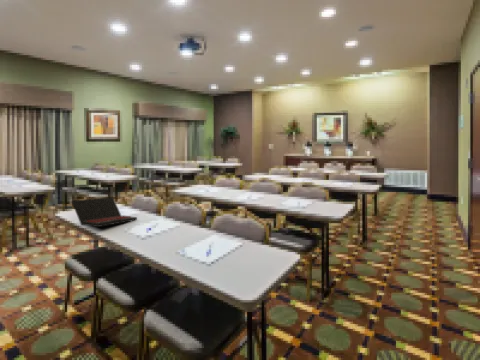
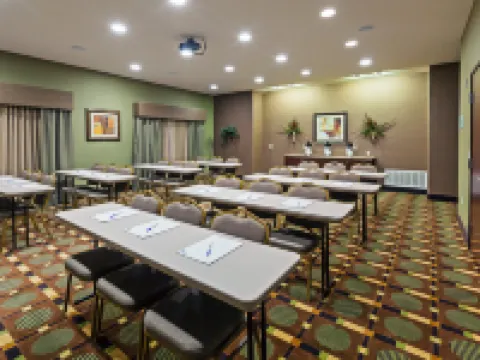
- laptop [71,196,138,228]
